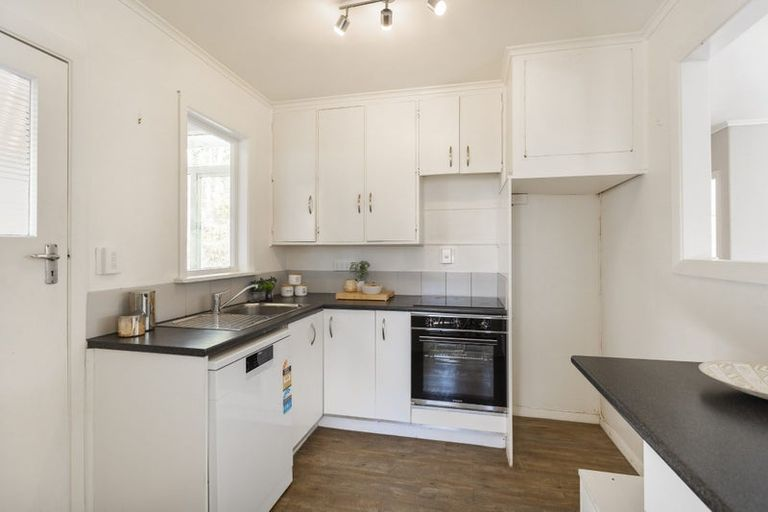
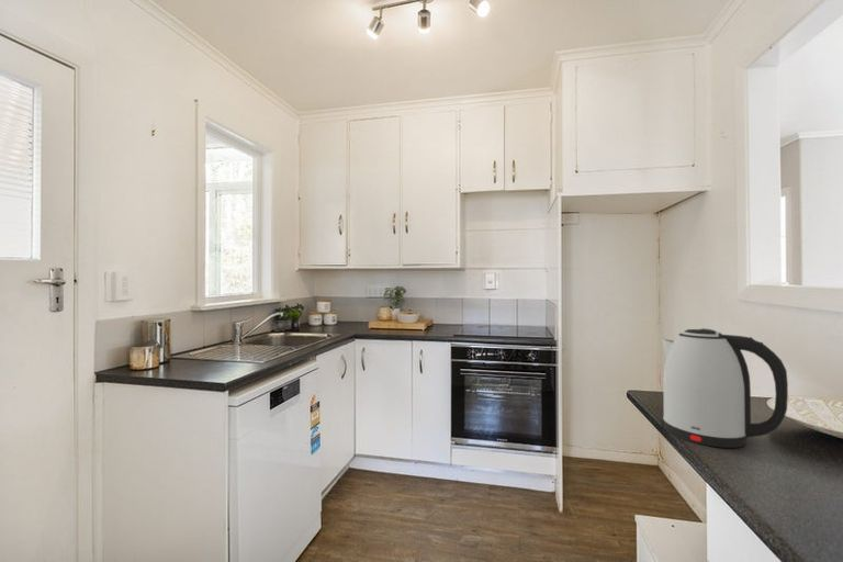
+ kettle [661,327,789,449]
